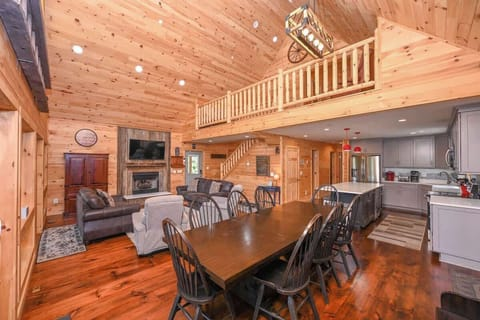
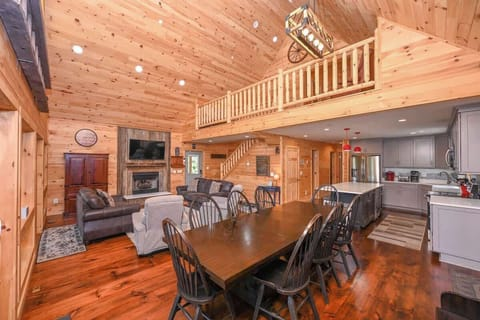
+ flower arrangement [219,202,244,237]
